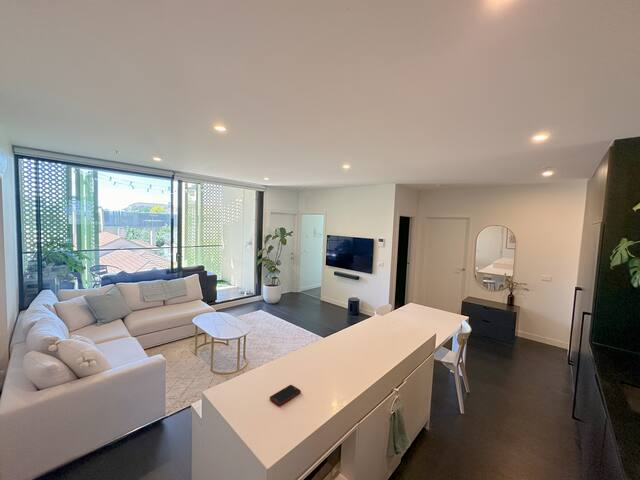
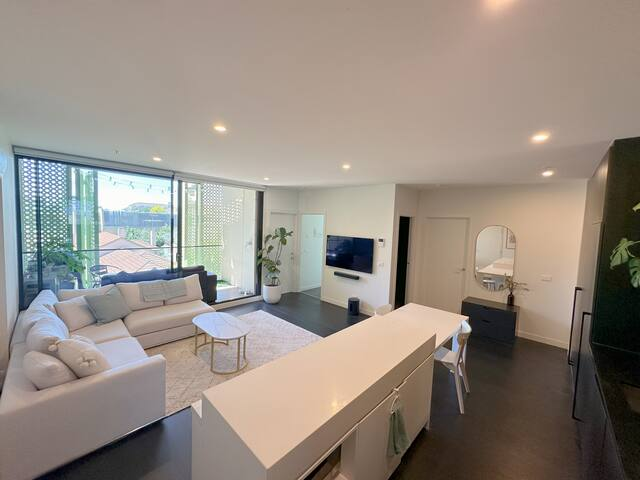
- cell phone [269,384,302,407]
